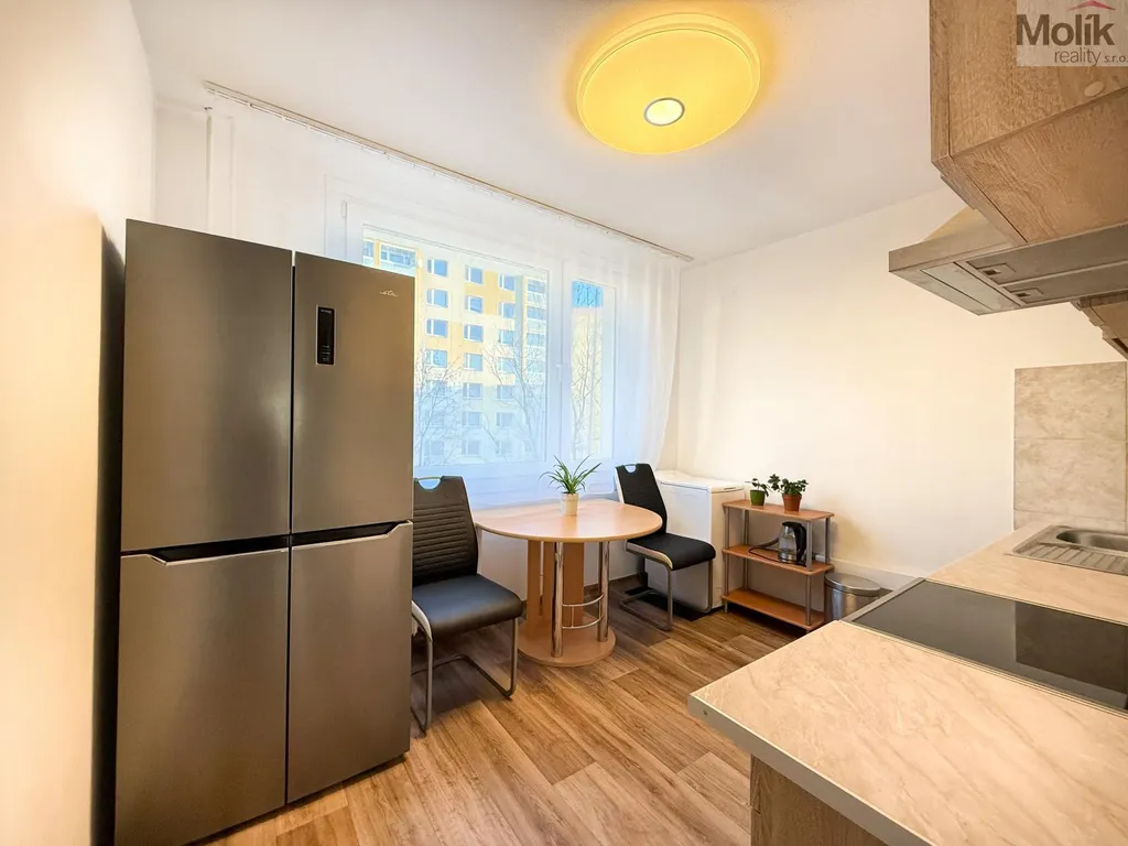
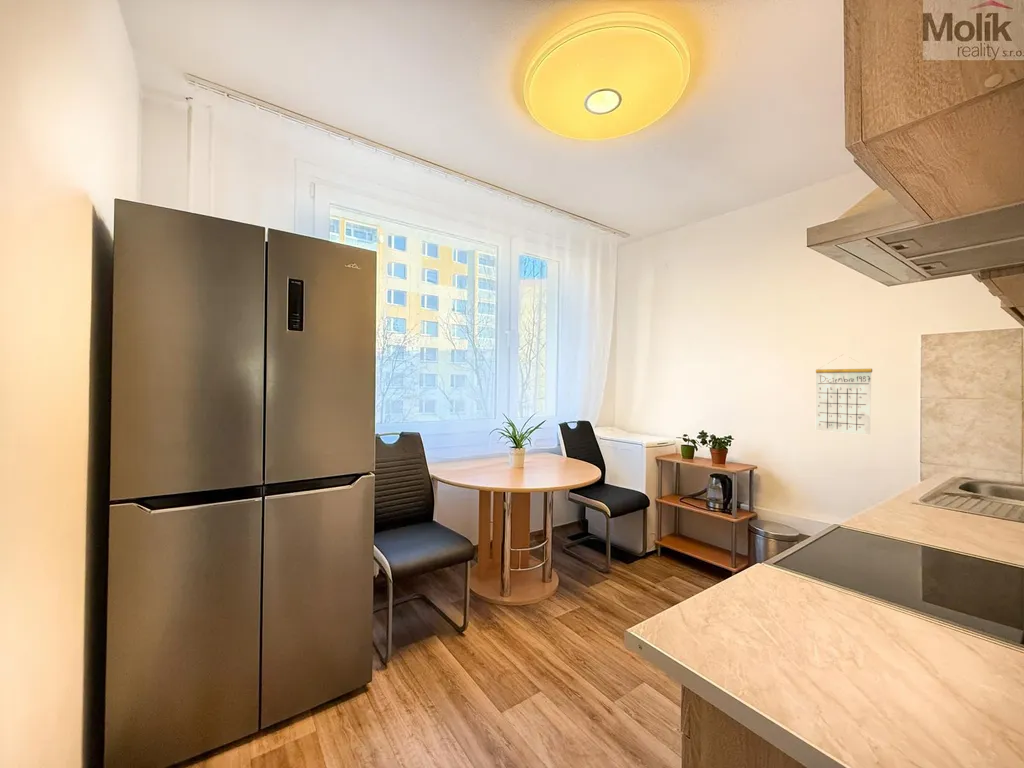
+ calendar [815,354,873,436]
